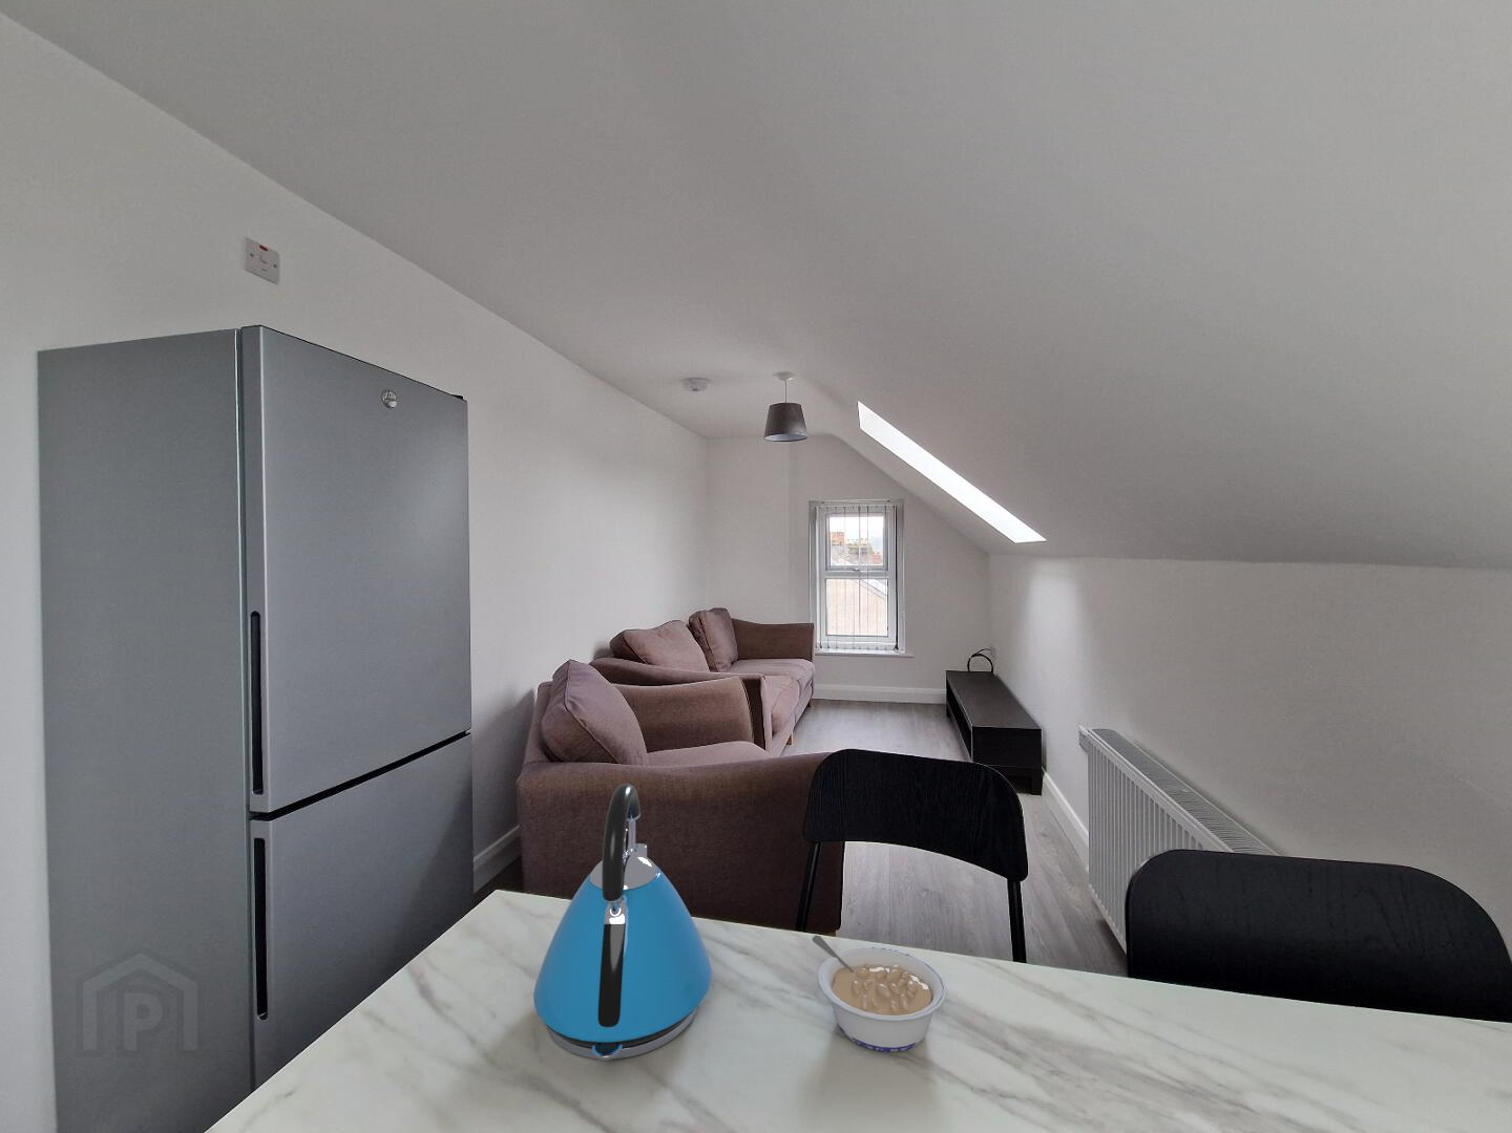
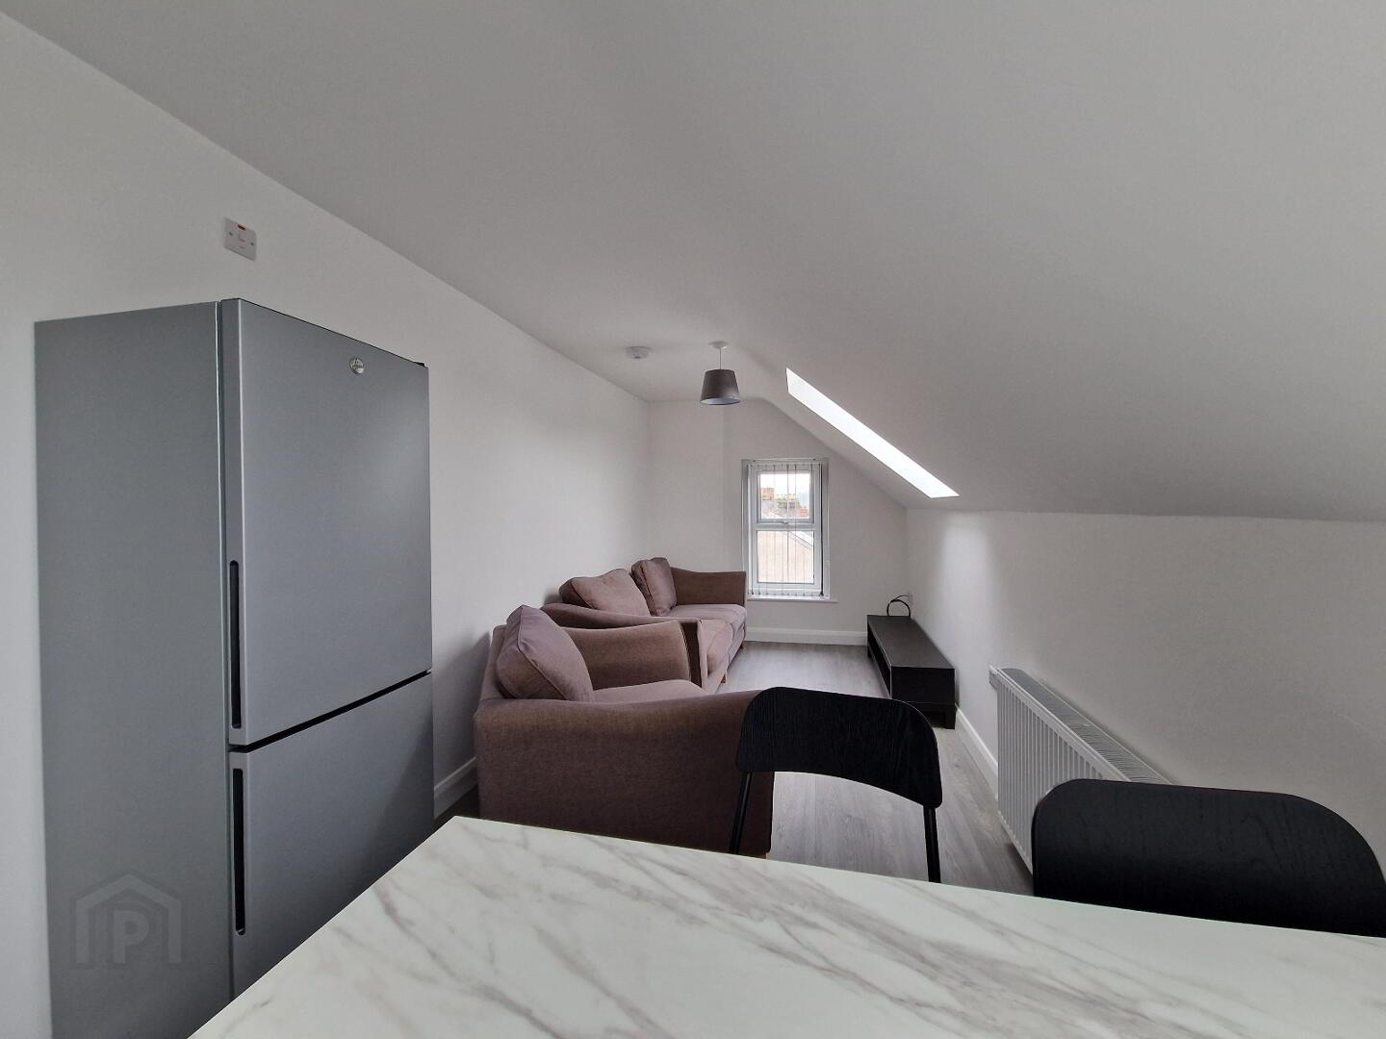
- kettle [532,783,713,1062]
- legume [811,934,948,1053]
